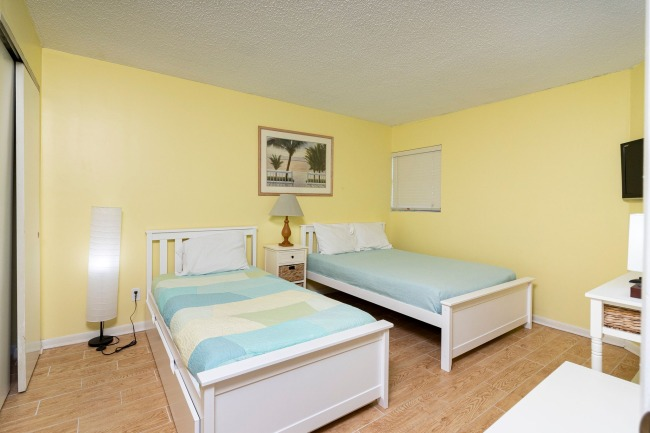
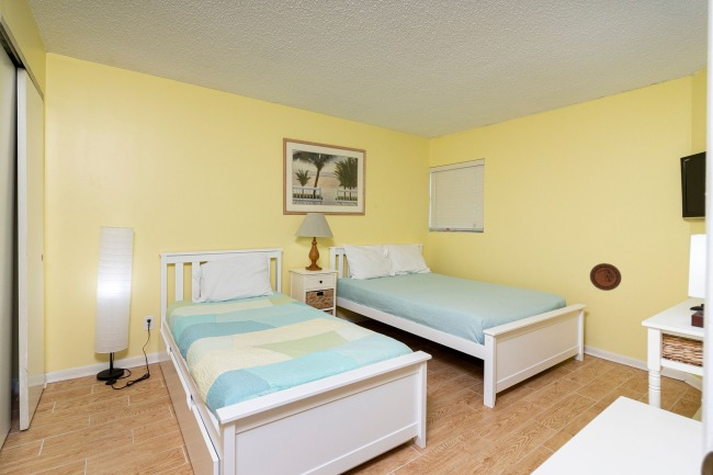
+ decorative plate [589,262,622,292]
